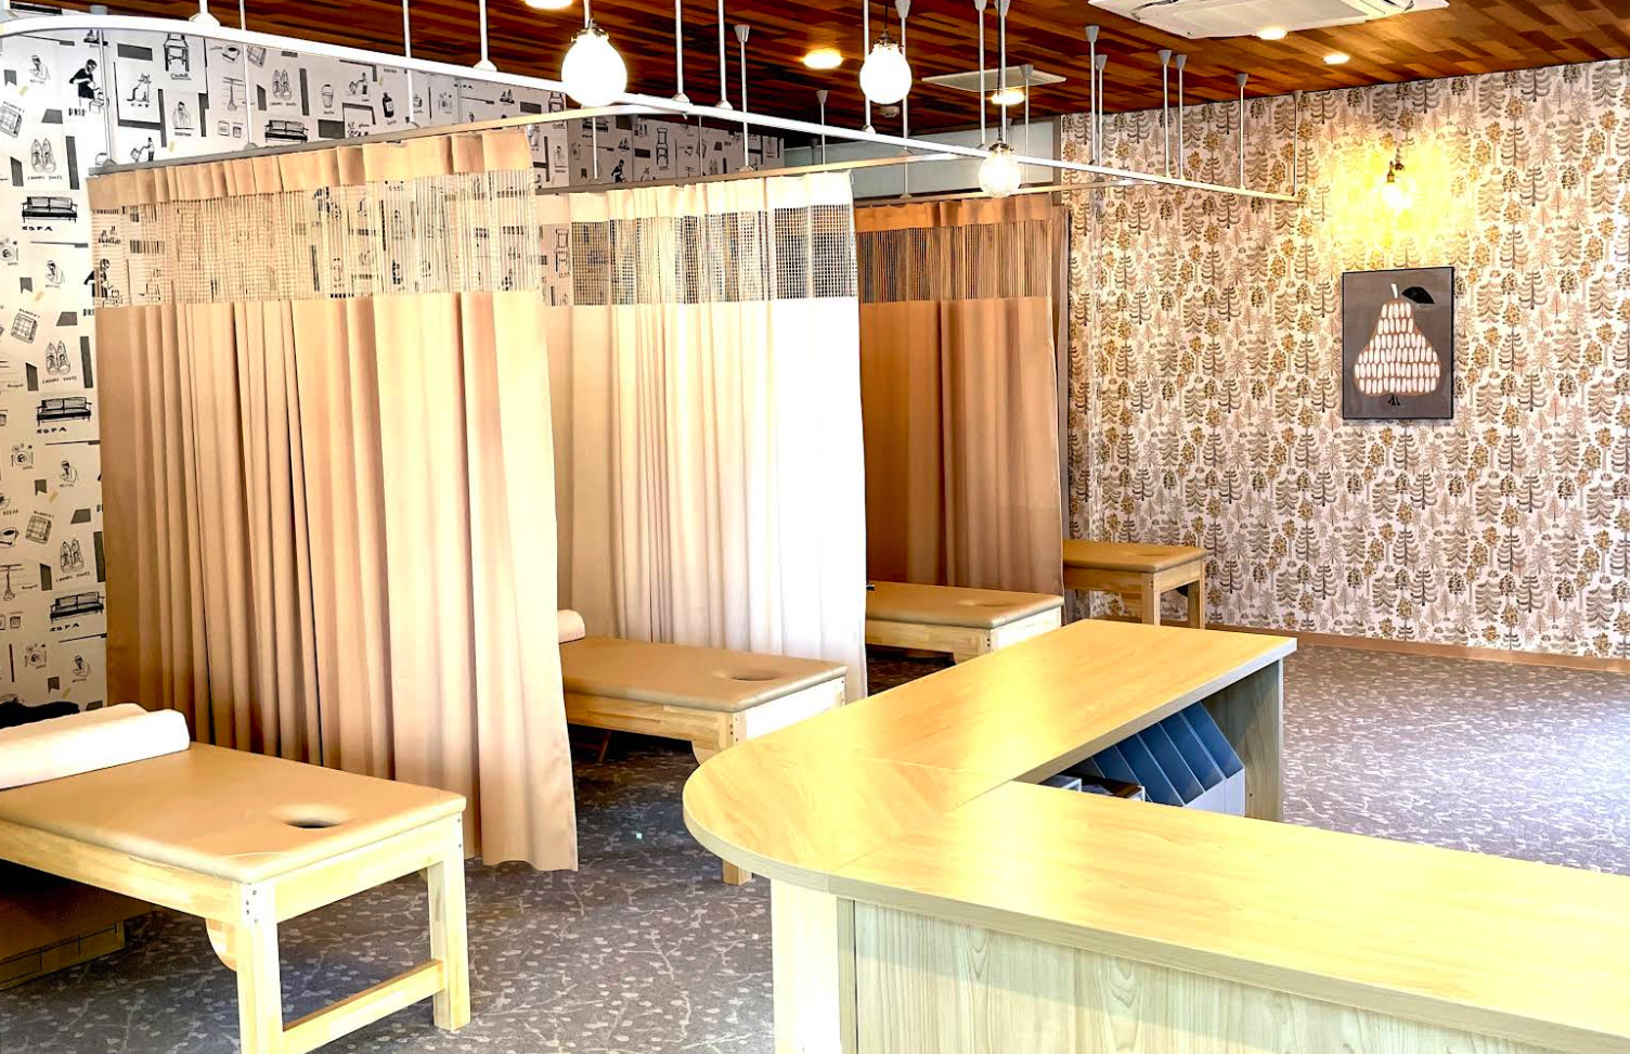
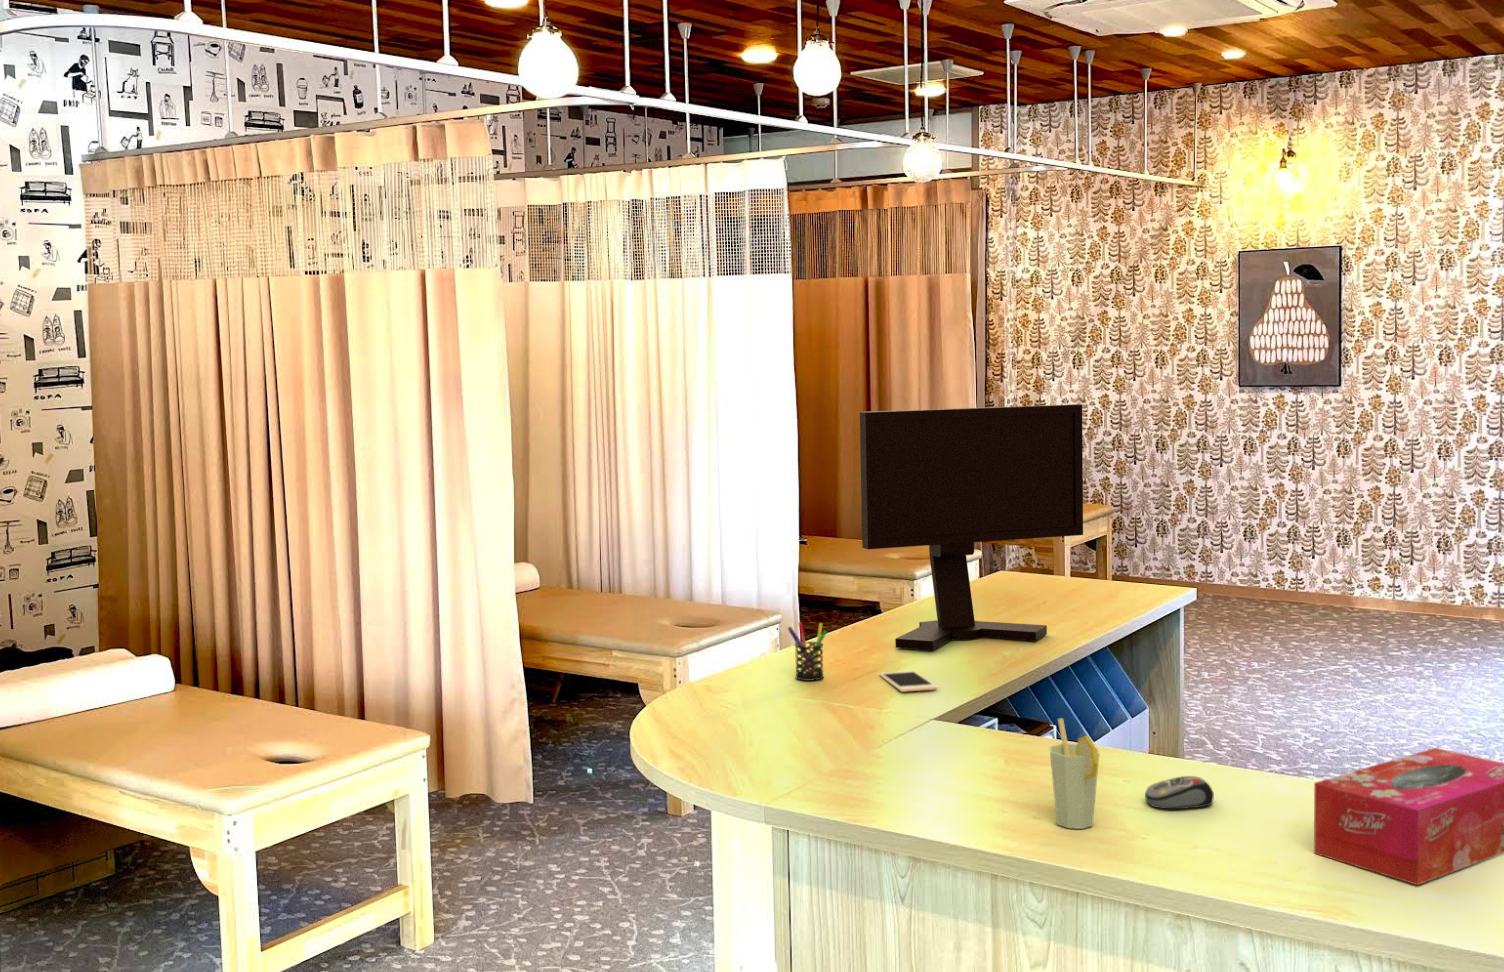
+ pen holder [786,621,828,682]
+ monitor [859,403,1084,651]
+ computer mouse [1144,775,1215,810]
+ tissue box [1313,747,1504,887]
+ cup [1048,717,1099,830]
+ cell phone [878,670,938,693]
